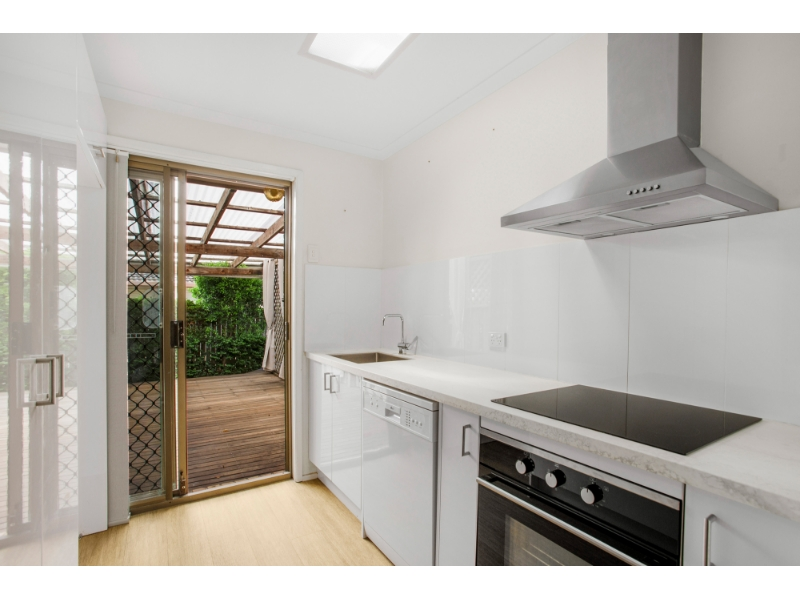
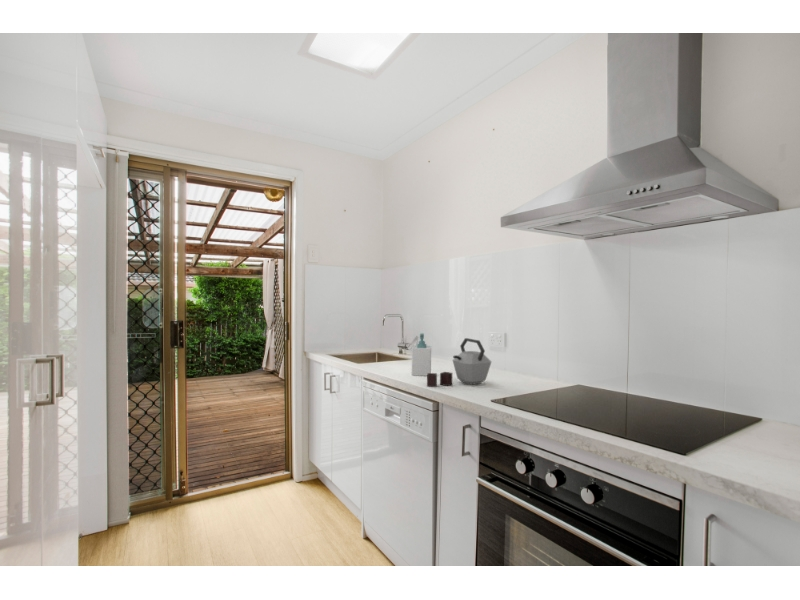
+ soap bottle [411,332,432,377]
+ kettle [426,337,492,388]
